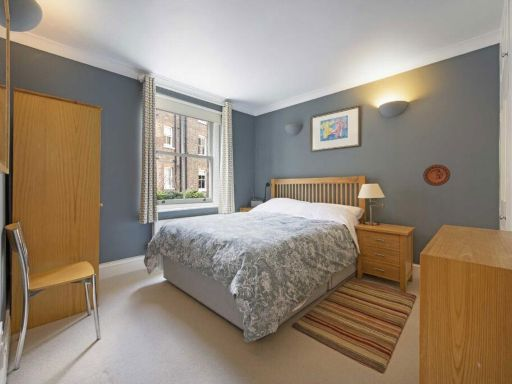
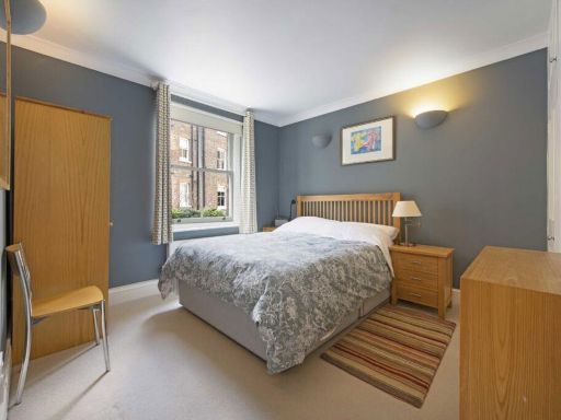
- decorative plate [422,164,451,187]
